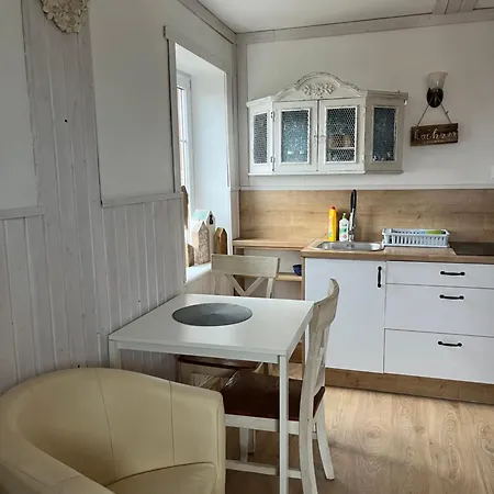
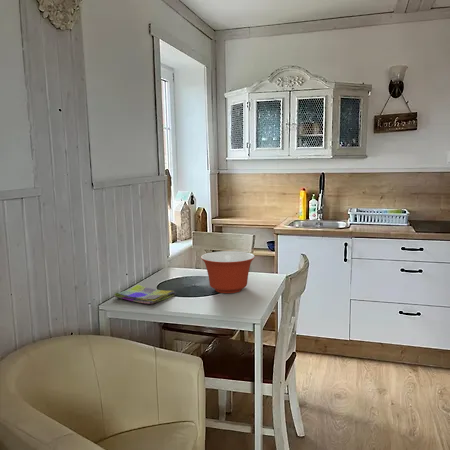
+ dish towel [113,284,177,305]
+ mixing bowl [200,250,256,294]
